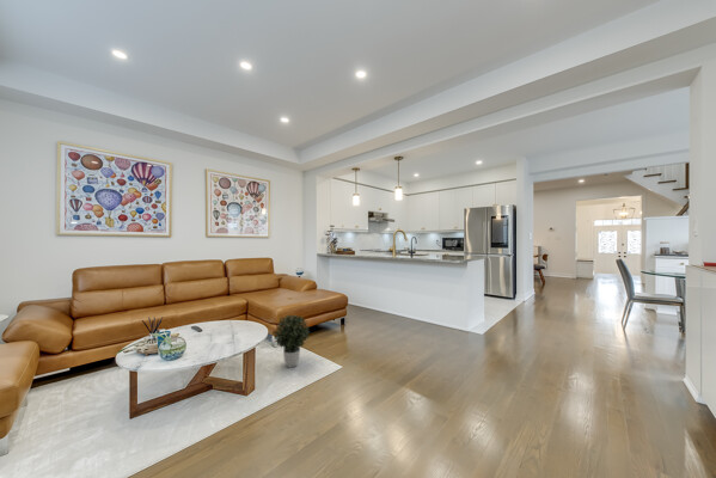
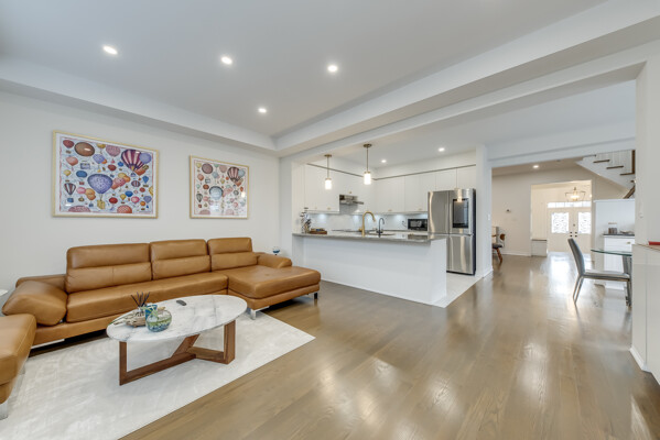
- potted plant [271,313,311,369]
